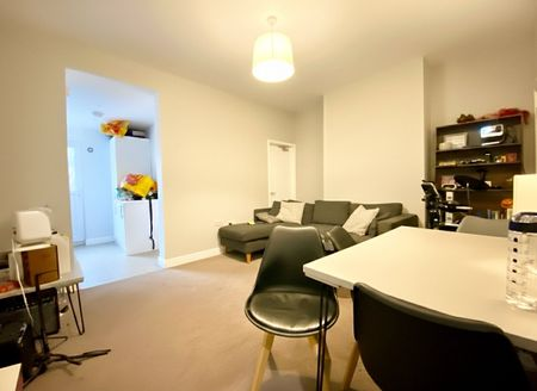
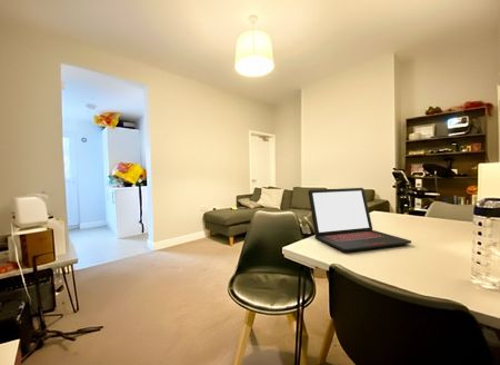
+ laptop [308,187,412,253]
